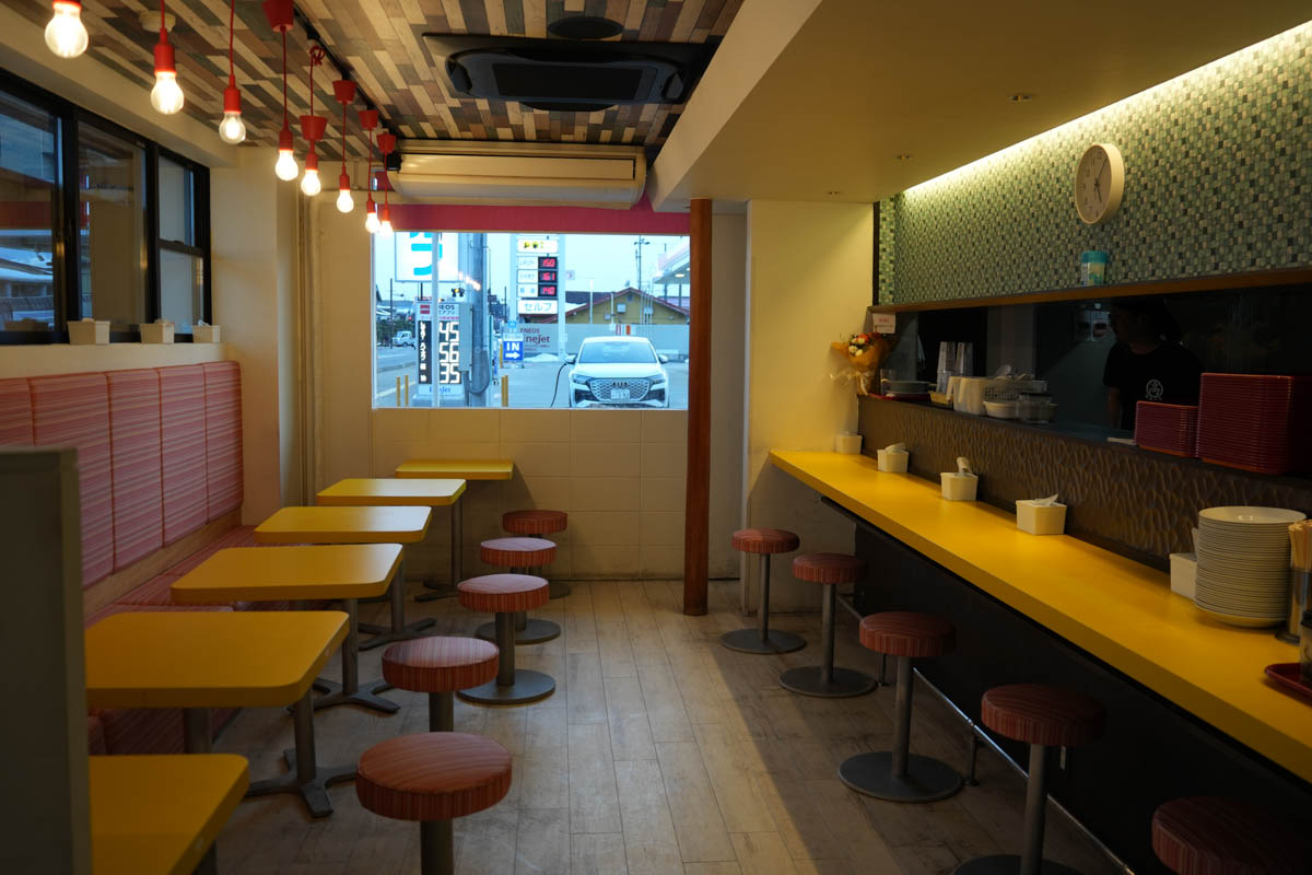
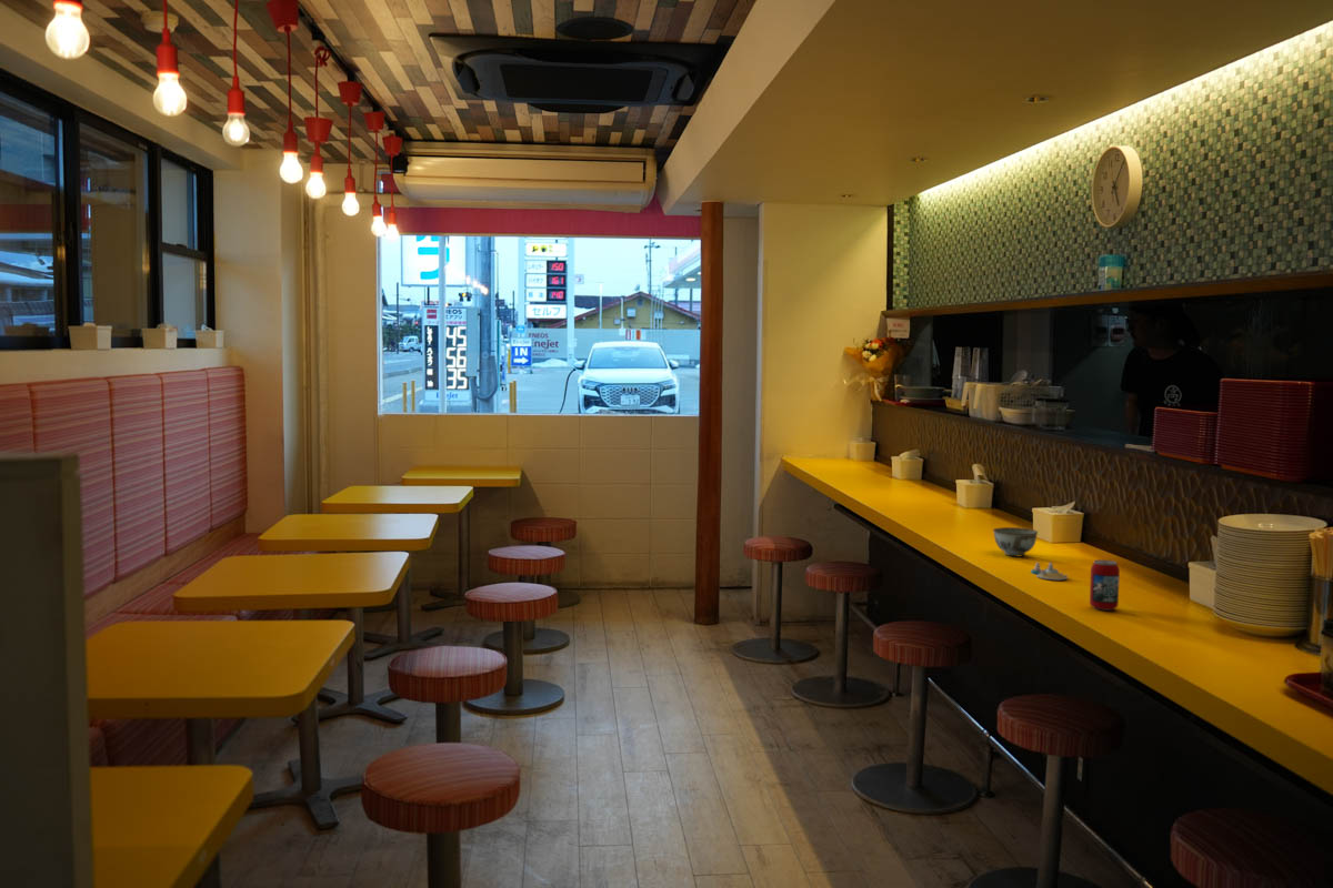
+ salt and pepper shaker set [1030,562,1069,582]
+ bowl [992,526,1039,557]
+ beverage can [1089,558,1121,612]
